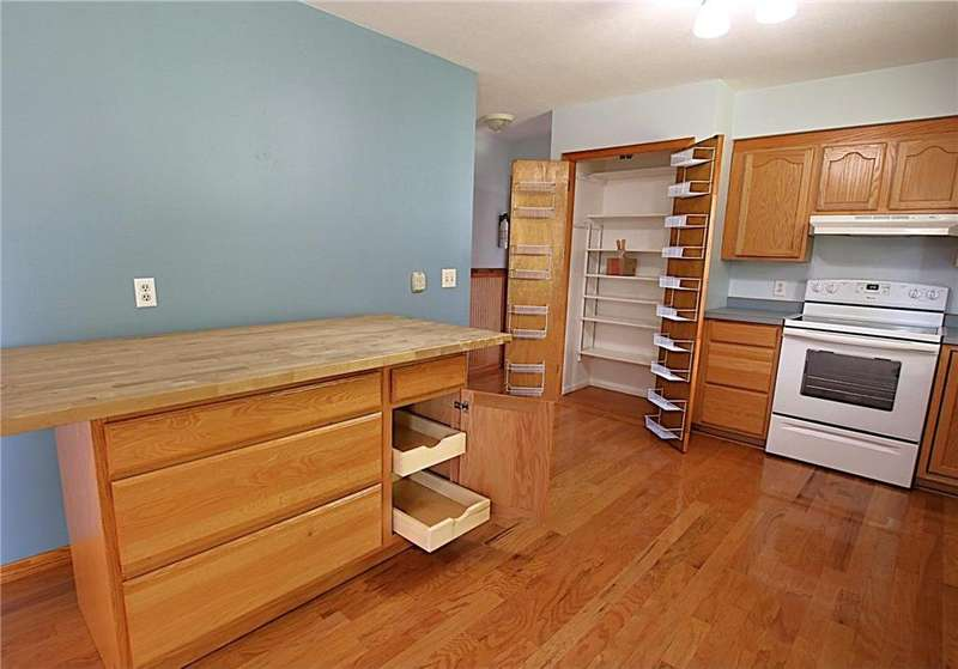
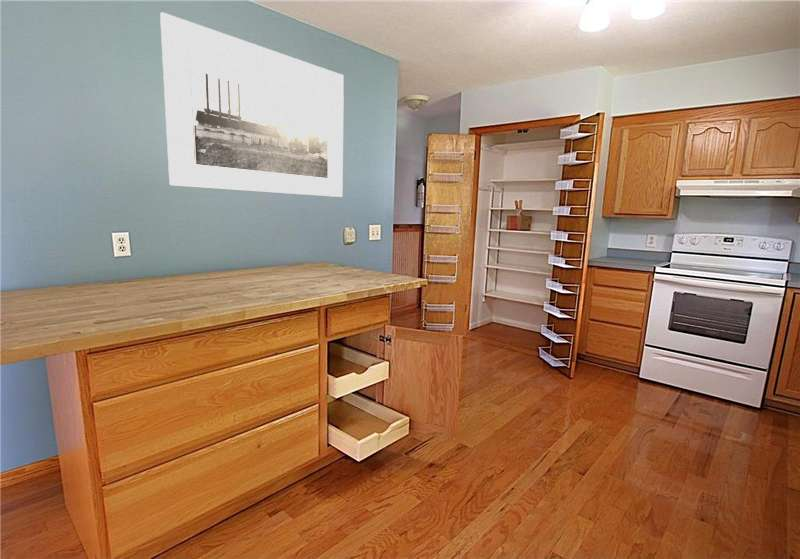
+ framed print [159,11,345,198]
